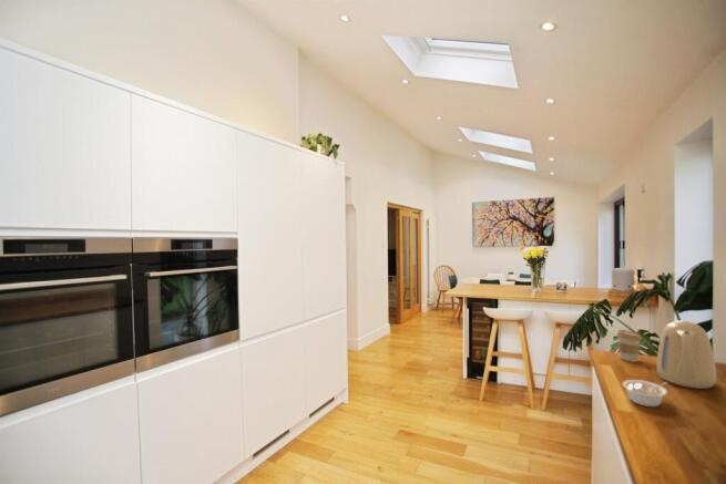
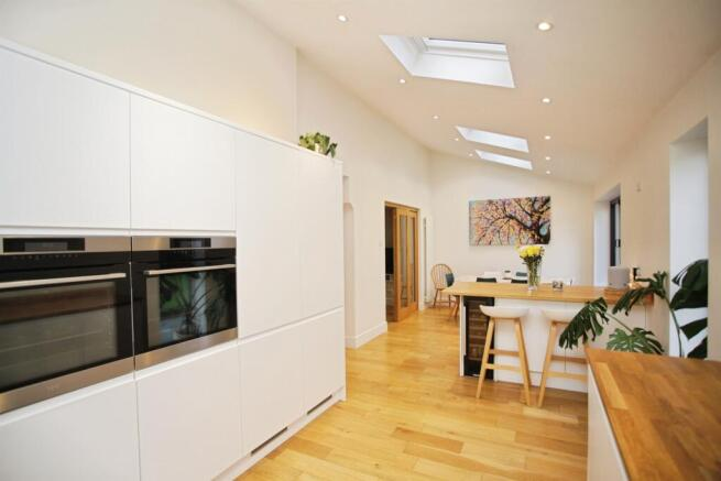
- coffee cup [616,329,643,363]
- legume [622,379,668,408]
- kettle [656,320,717,390]
